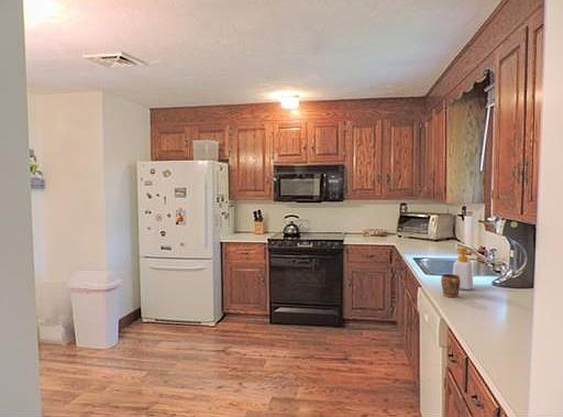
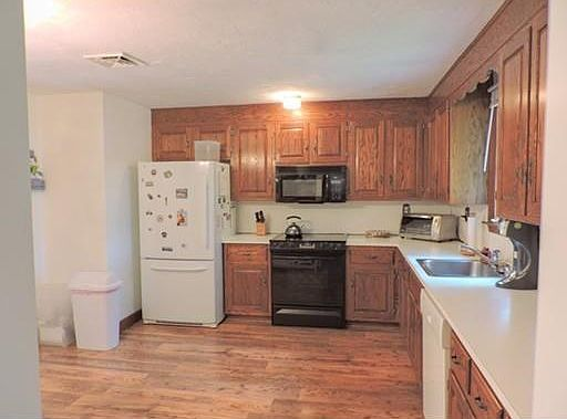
- soap bottle [452,245,474,290]
- mug [440,273,461,298]
